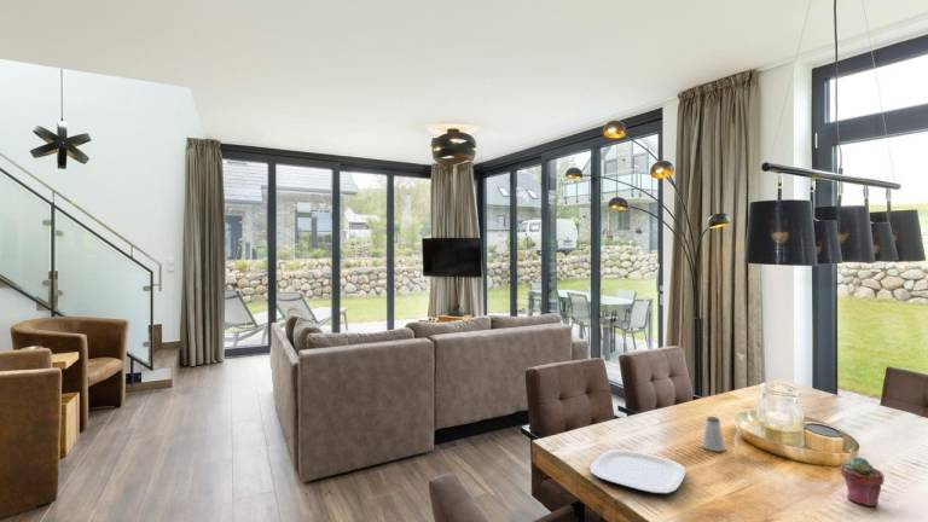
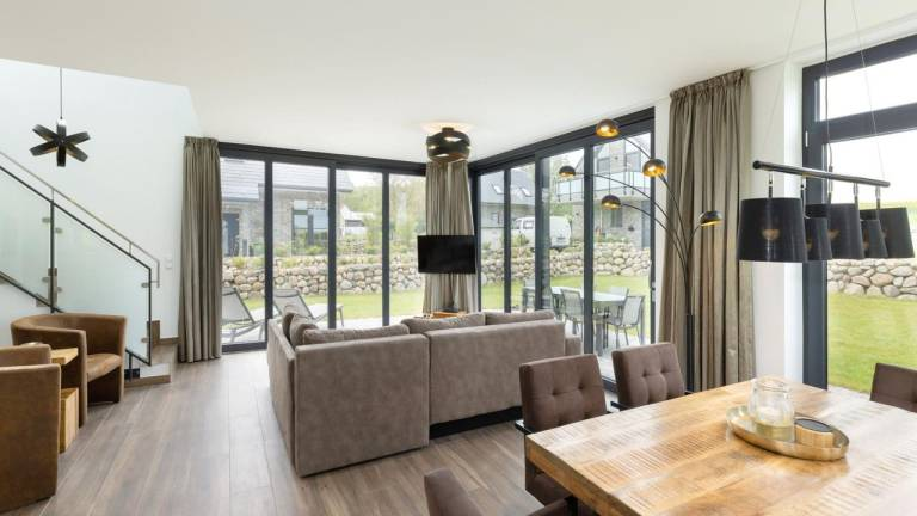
- plate [588,448,686,495]
- saltshaker [701,416,726,452]
- potted succulent [839,456,884,507]
